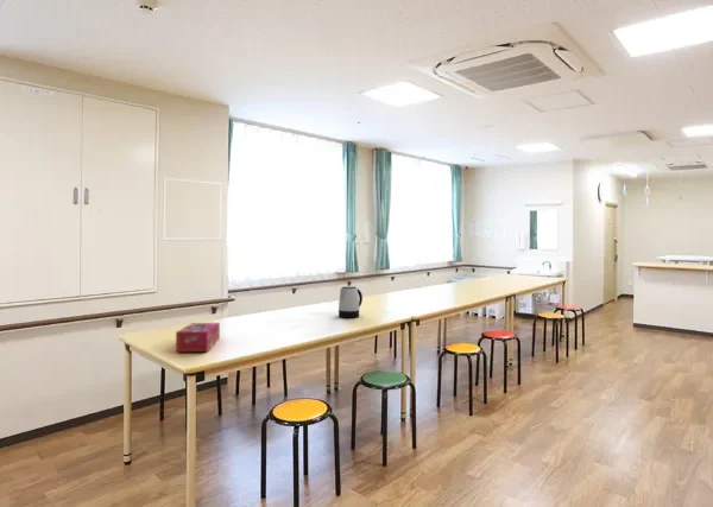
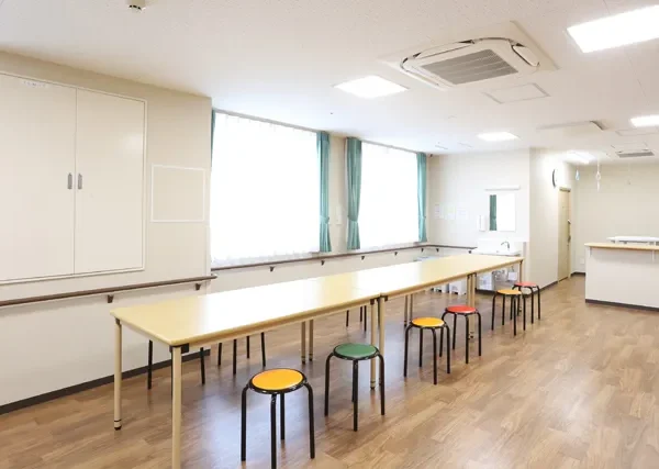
- tissue box [175,322,221,353]
- kettle [337,285,364,318]
